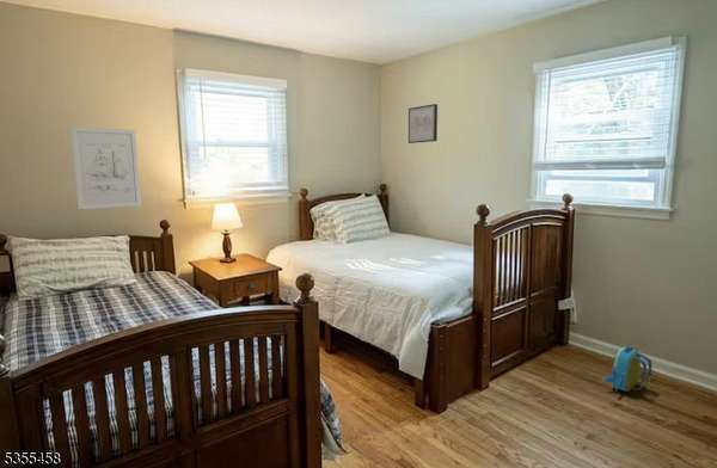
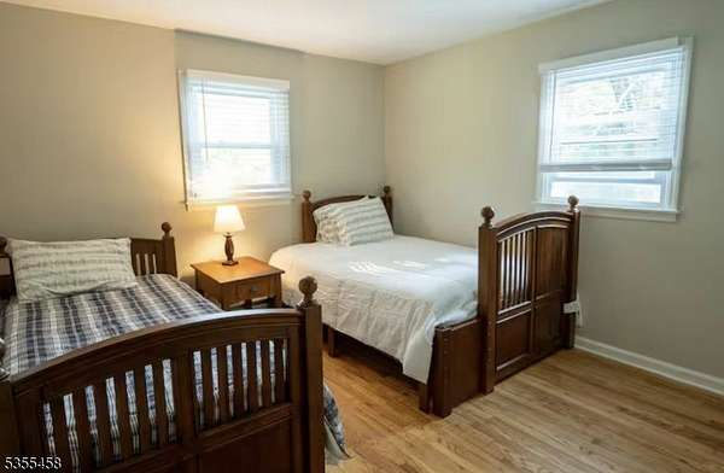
- wall art [69,125,142,210]
- wall art [407,103,439,144]
- backpack [602,346,654,393]
